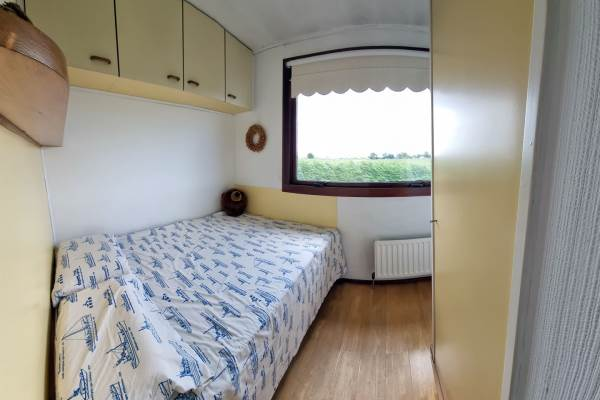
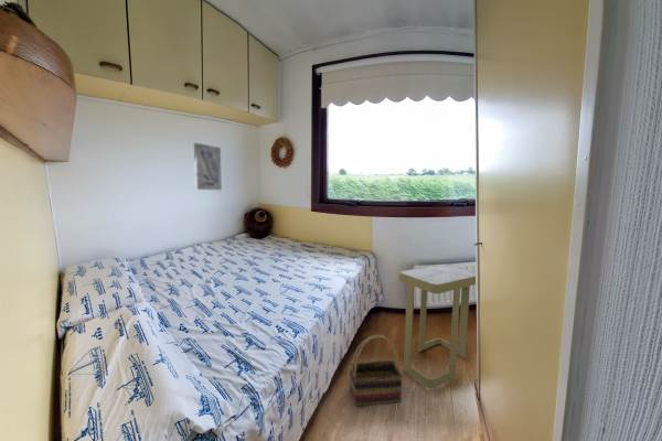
+ side table [398,263,477,389]
+ wall art [193,141,223,191]
+ basket [349,334,404,407]
